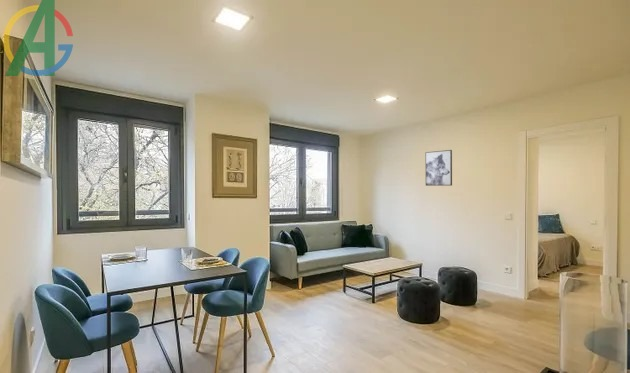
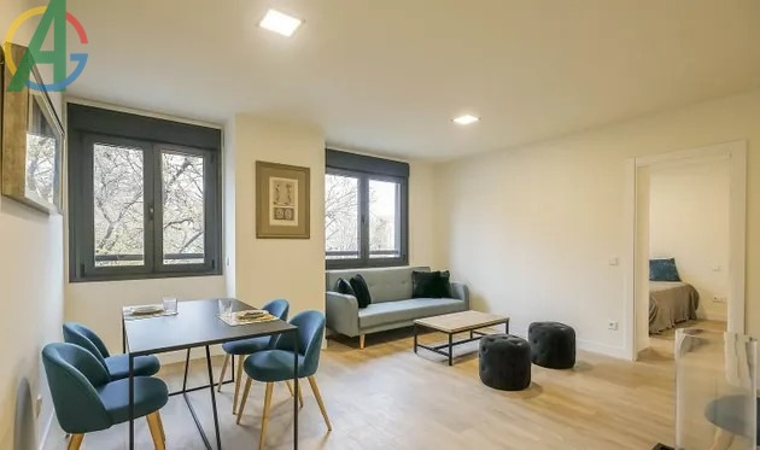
- wall art [424,149,453,187]
